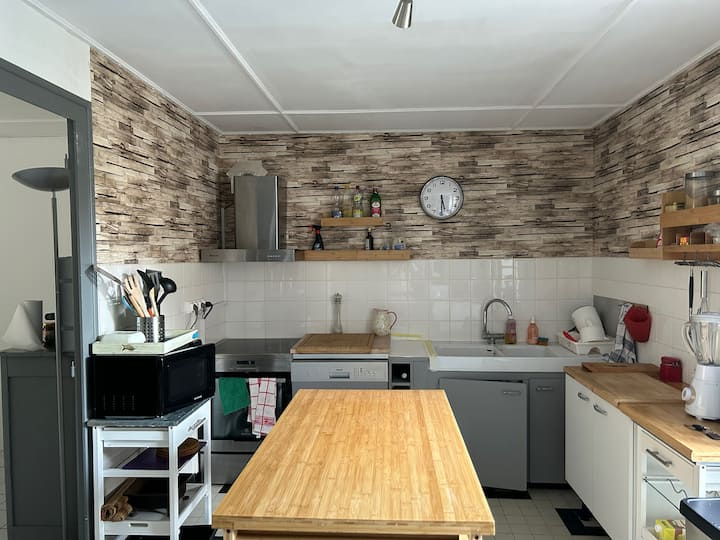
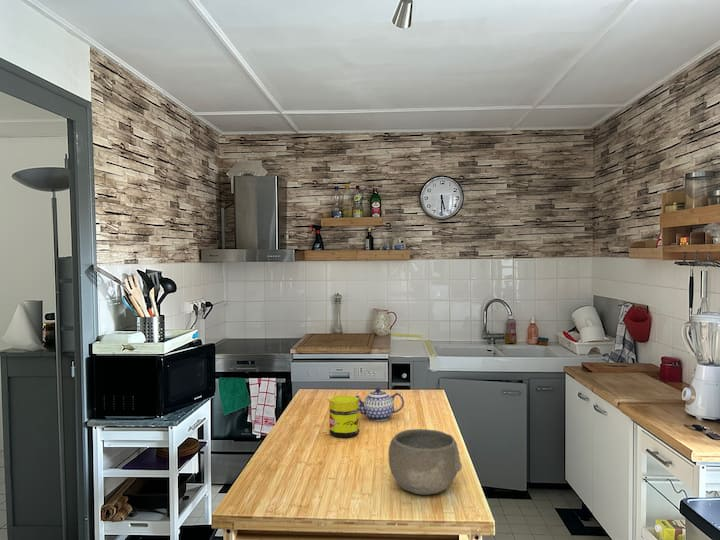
+ jar [328,394,360,438]
+ bowl [387,428,463,496]
+ teapot [354,387,405,422]
